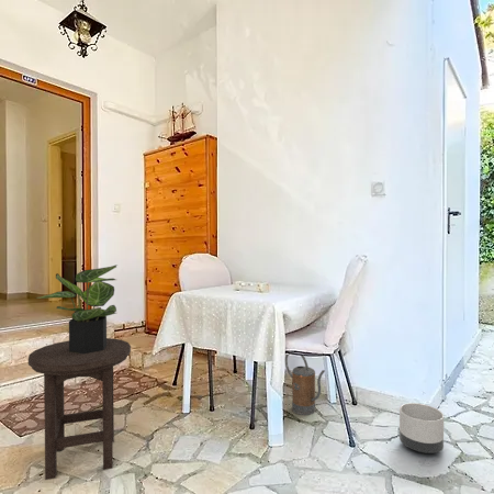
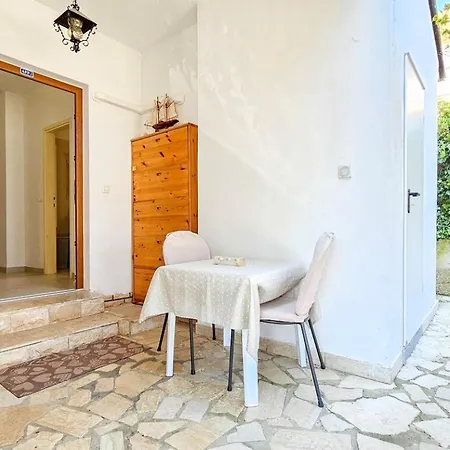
- potted plant [34,263,119,353]
- planter [398,402,445,454]
- stool [27,337,132,481]
- watering can [284,353,326,416]
